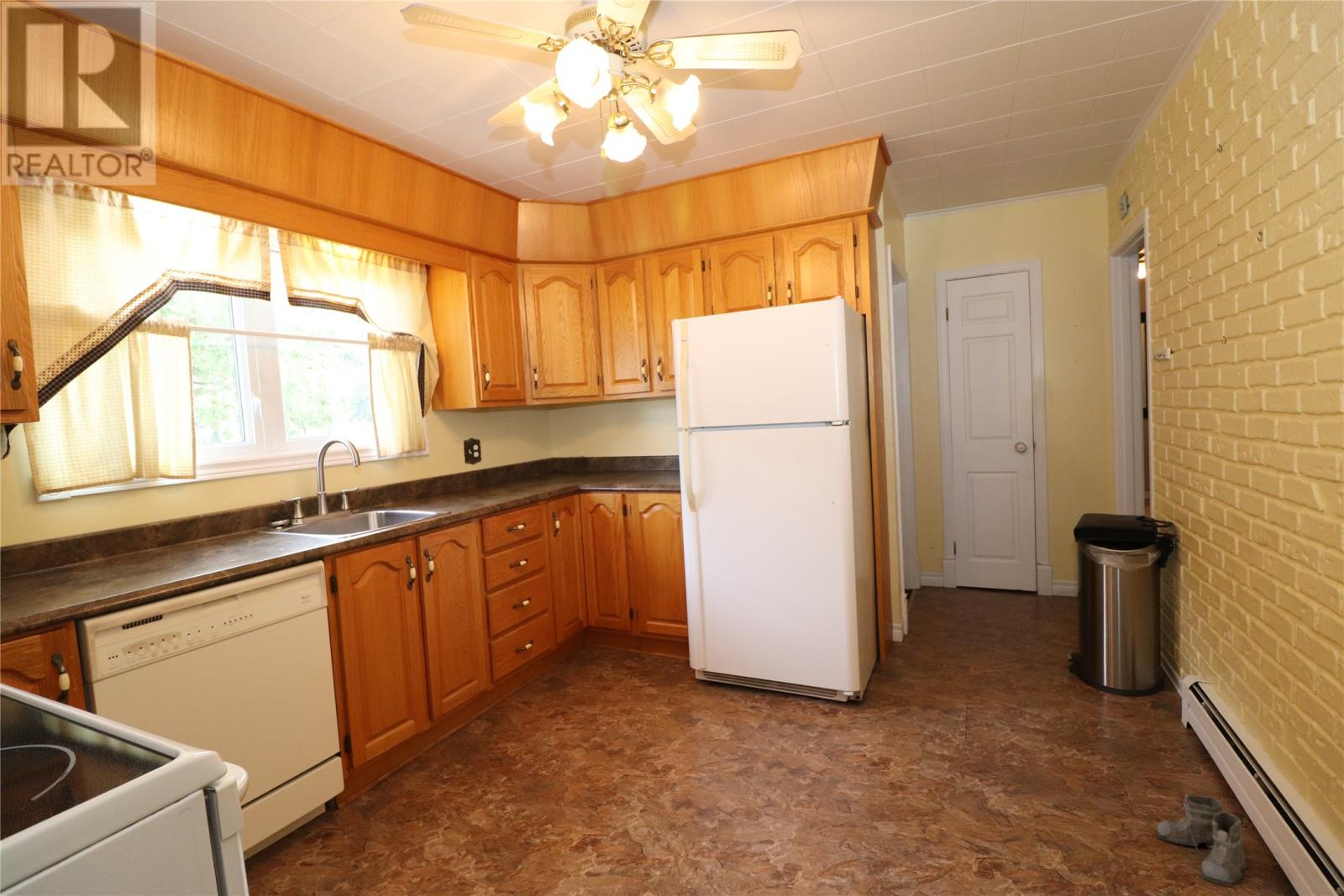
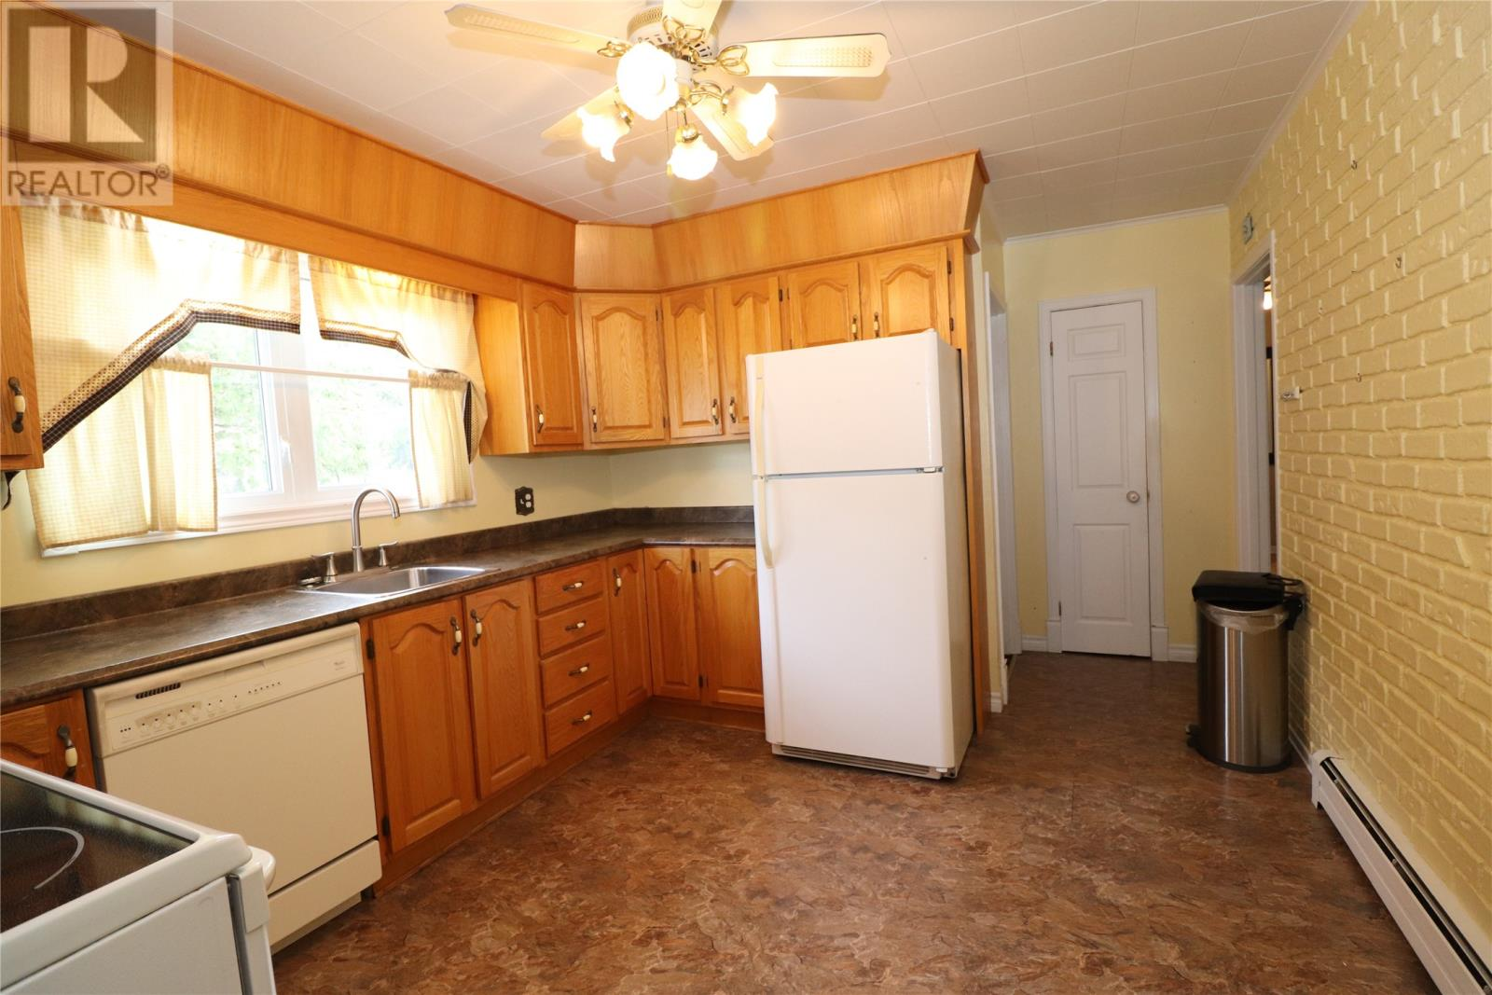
- boots [1155,793,1263,887]
